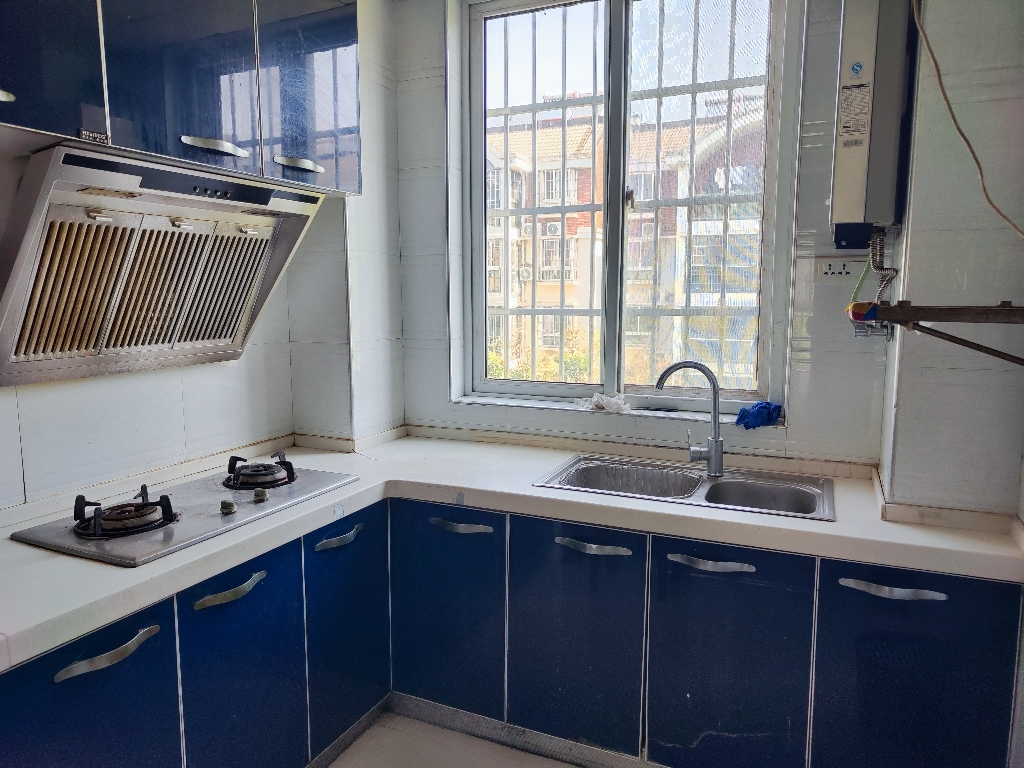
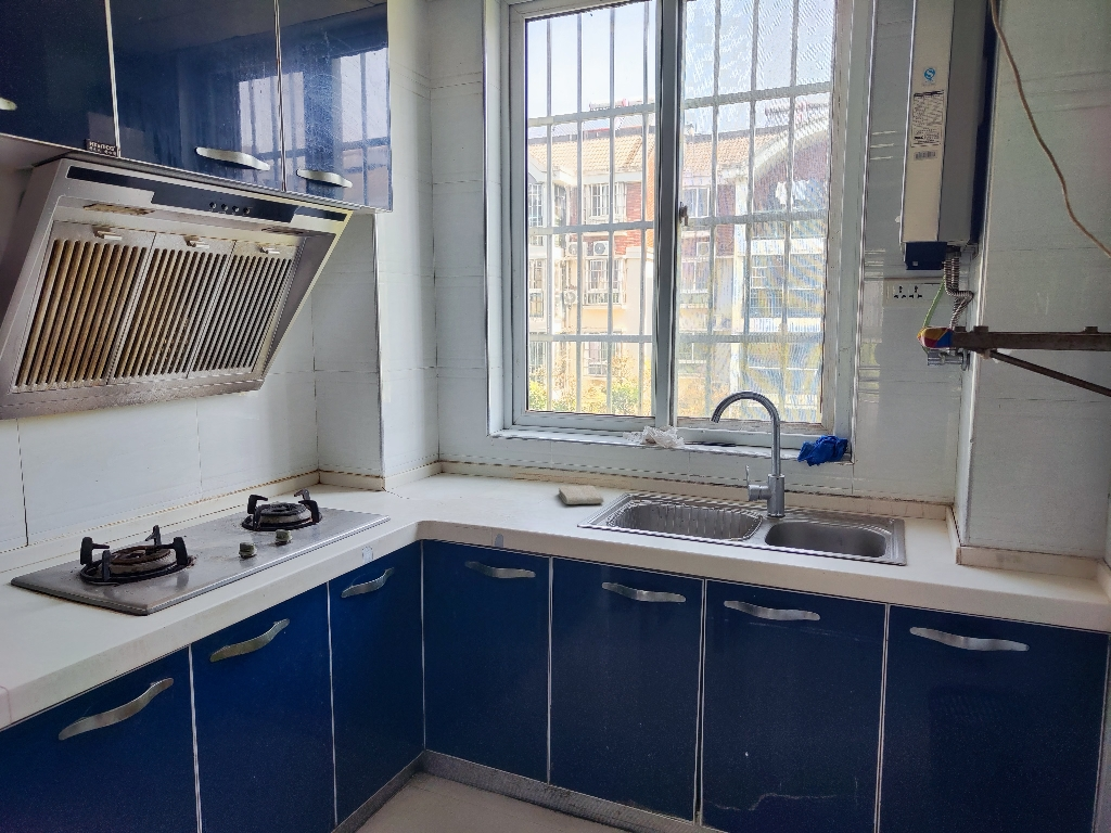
+ washcloth [558,485,604,505]
